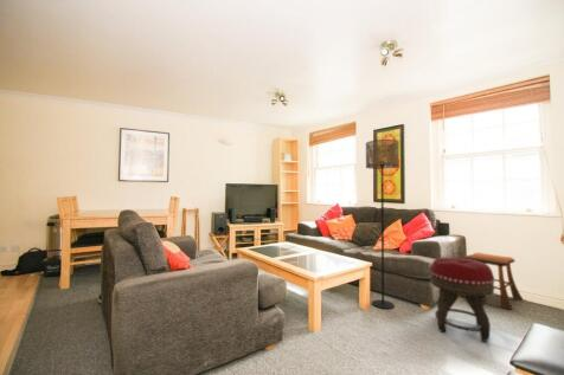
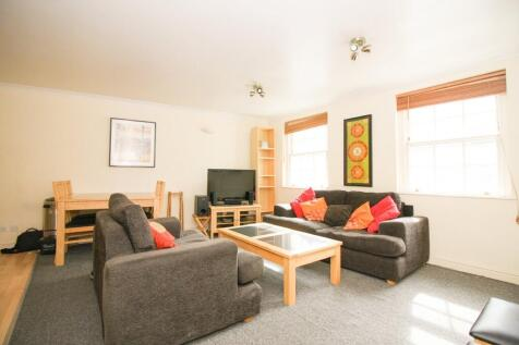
- floor lamp [365,138,400,310]
- footstool [429,257,495,343]
- stool [459,252,524,311]
